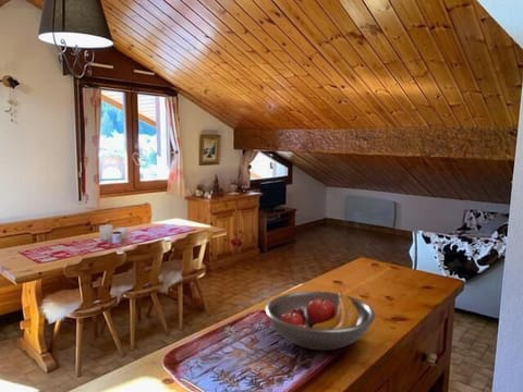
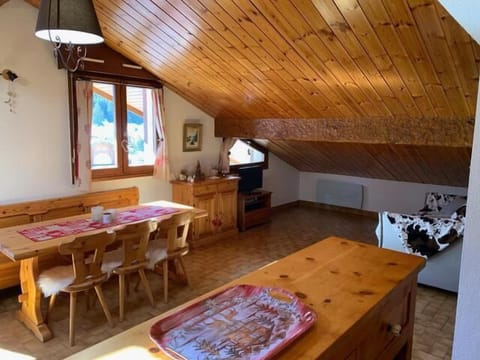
- fruit bowl [264,290,377,351]
